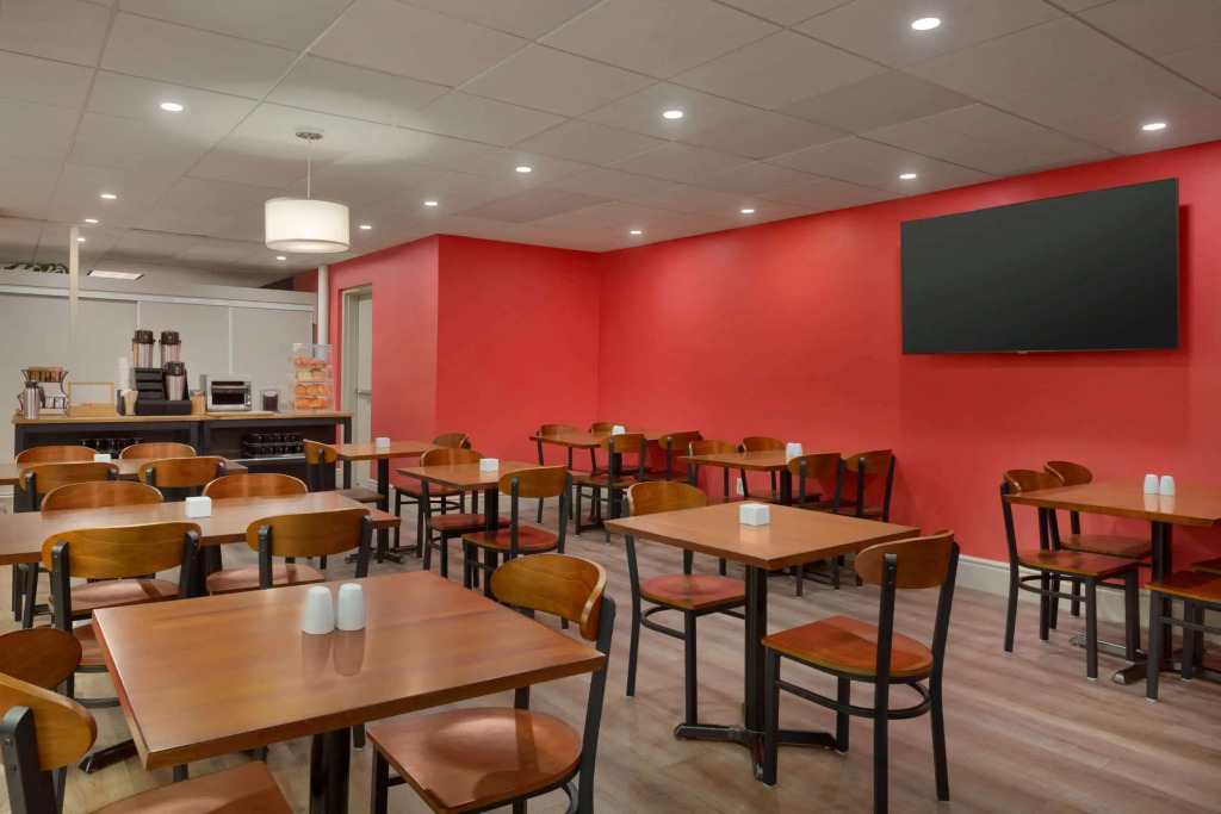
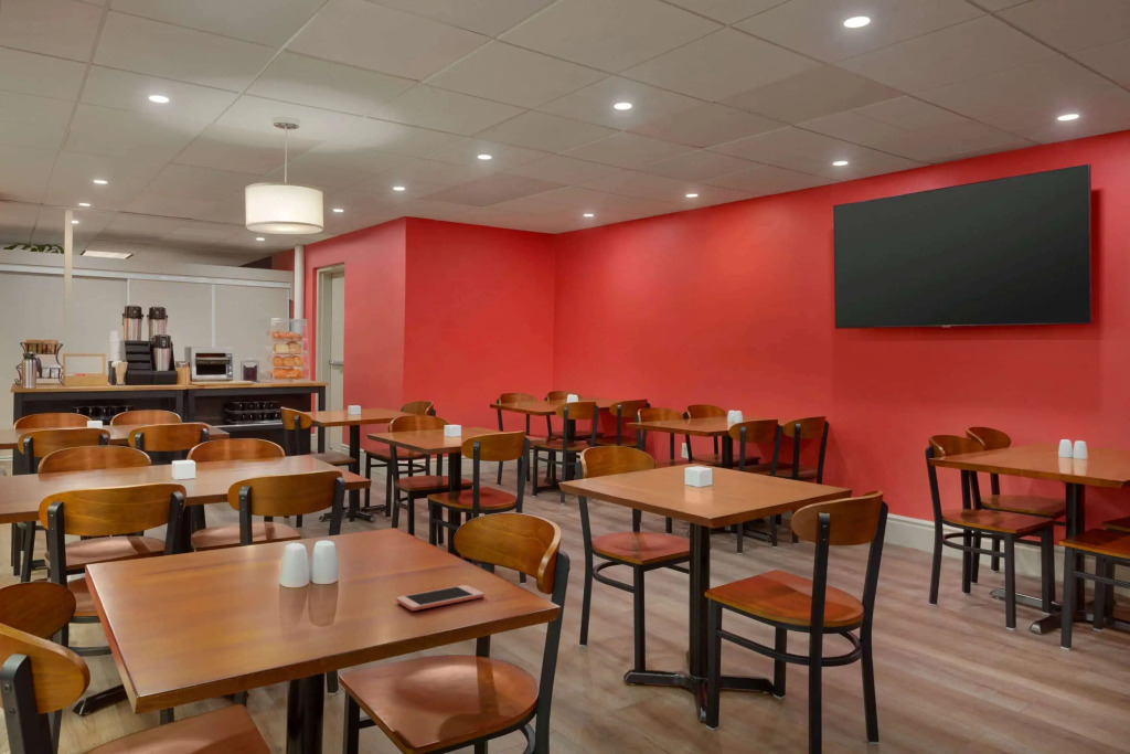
+ cell phone [395,584,486,612]
